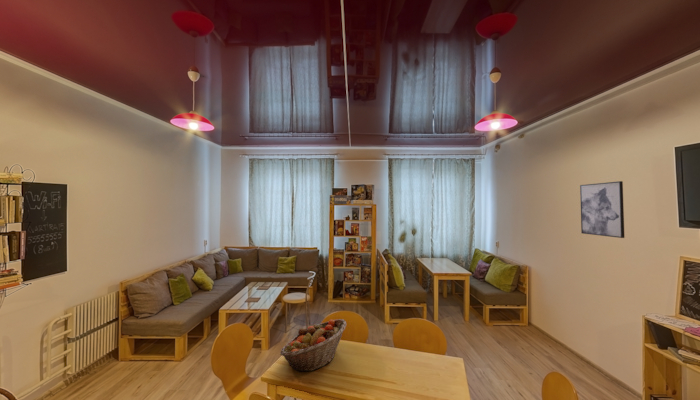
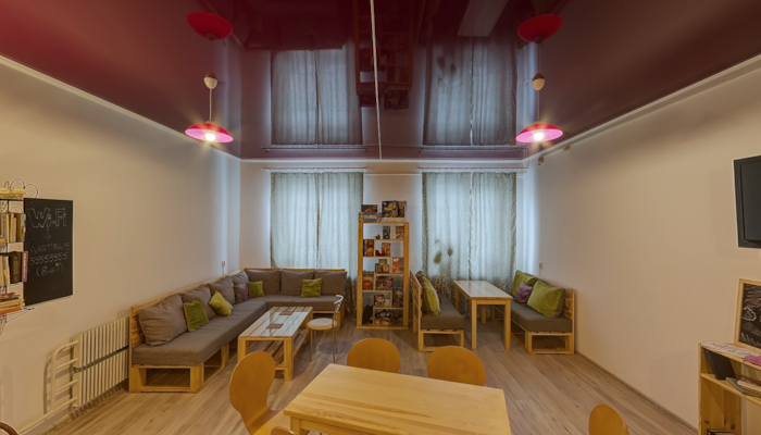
- wall art [579,180,625,239]
- fruit basket [279,318,347,373]
